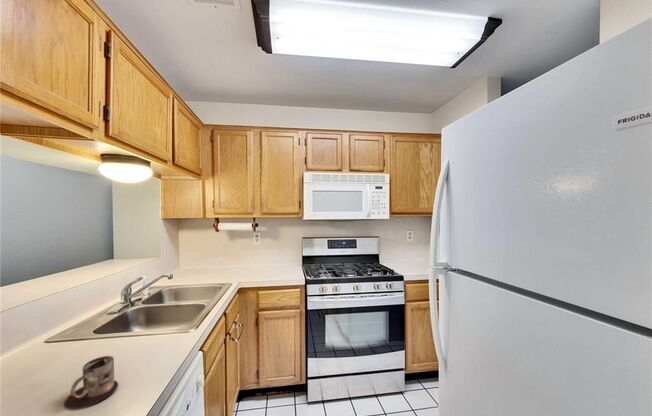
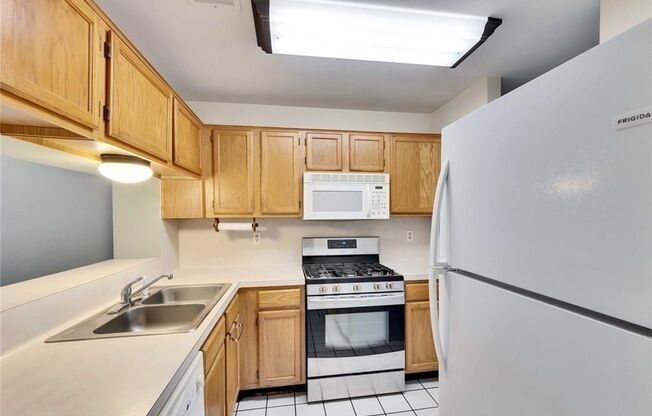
- mug [63,355,119,410]
